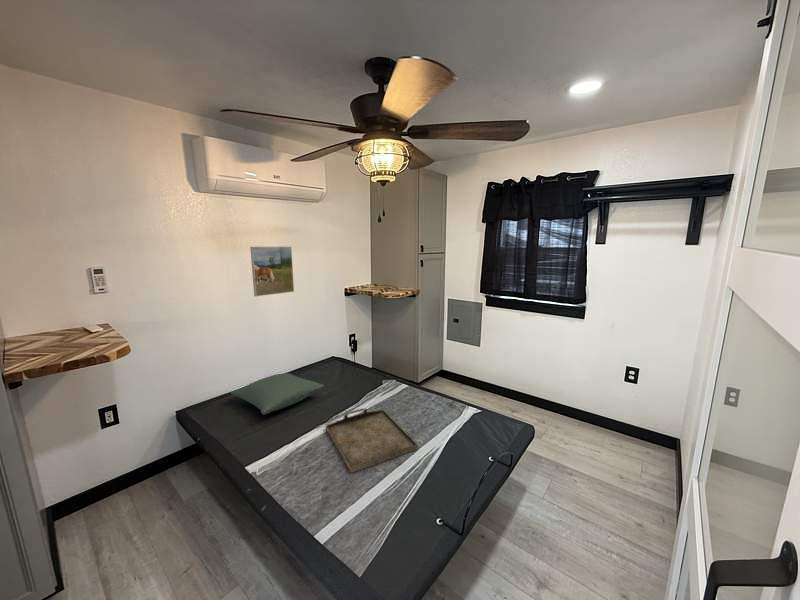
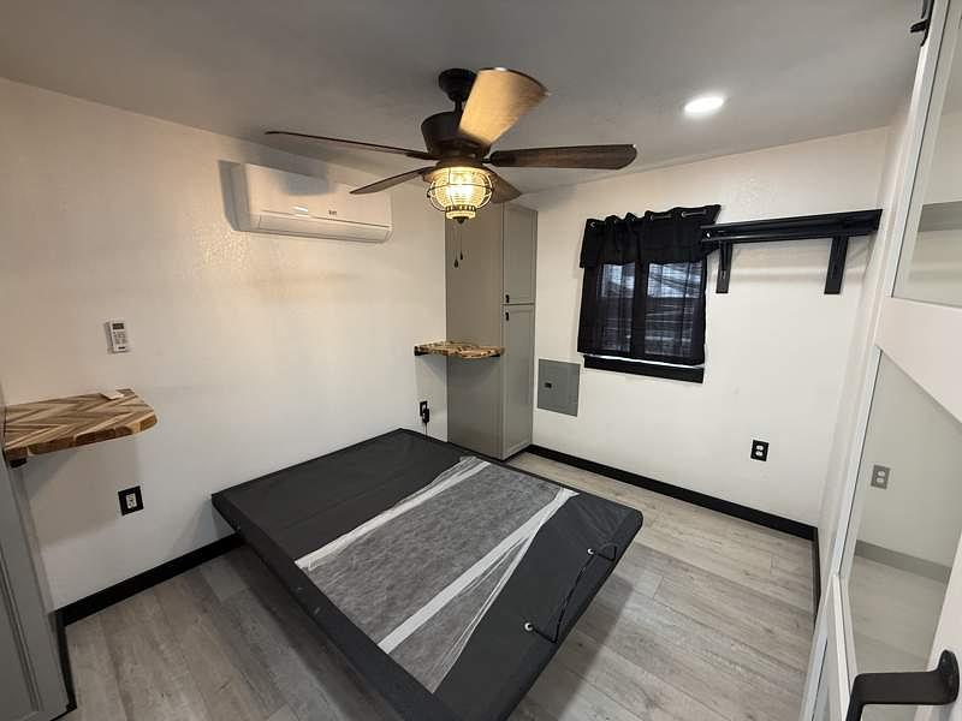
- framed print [249,246,295,297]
- serving tray [325,408,419,474]
- pillow [229,372,325,416]
